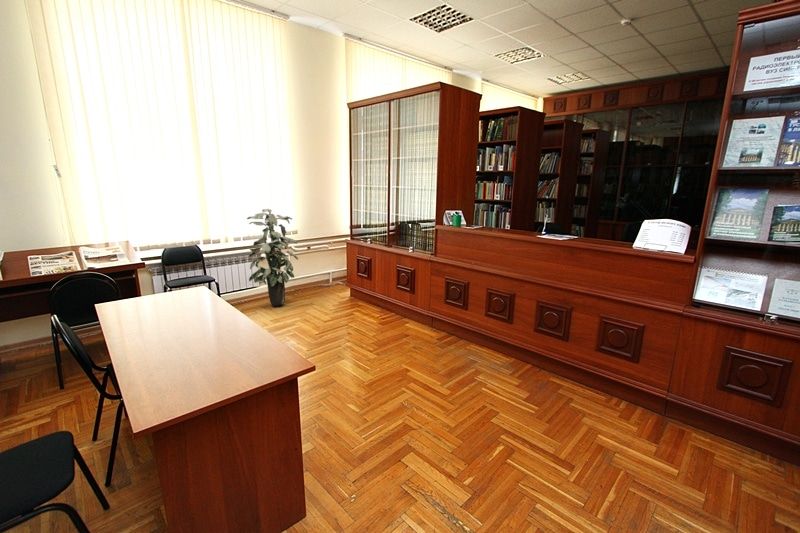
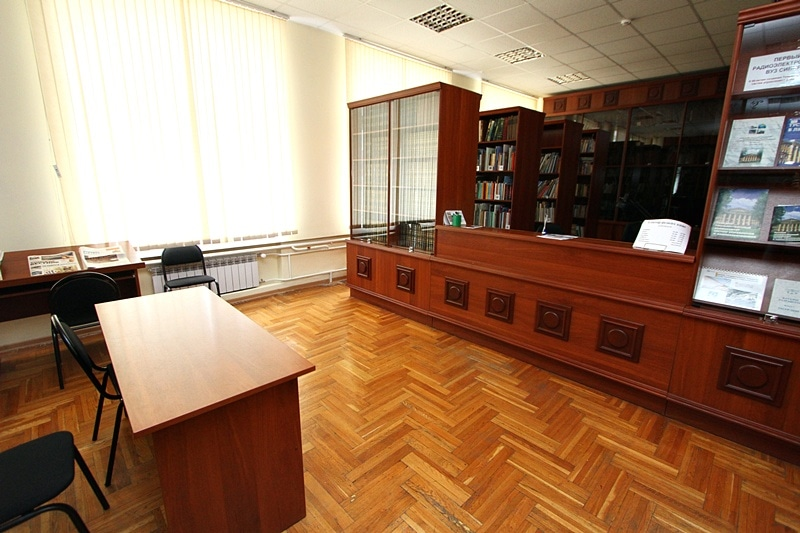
- indoor plant [246,208,299,307]
